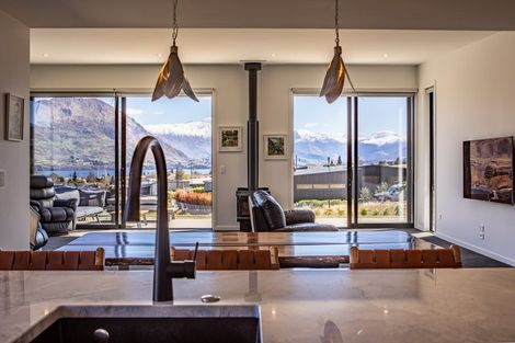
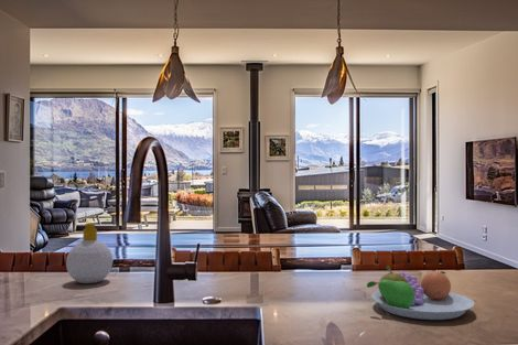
+ fruit bowl [366,265,475,321]
+ soap bottle [65,222,114,284]
